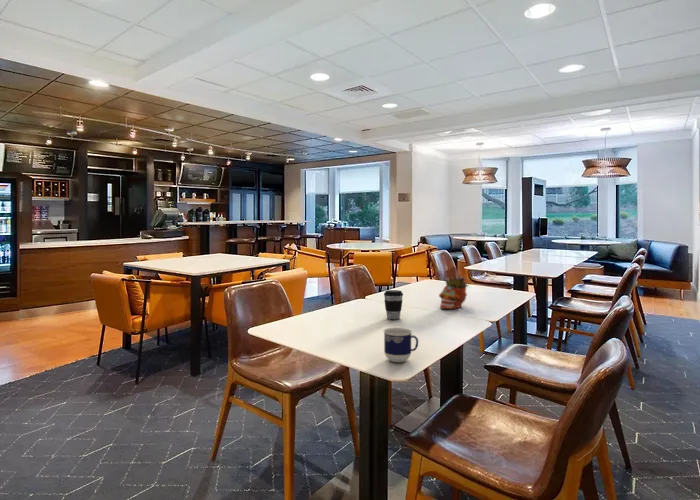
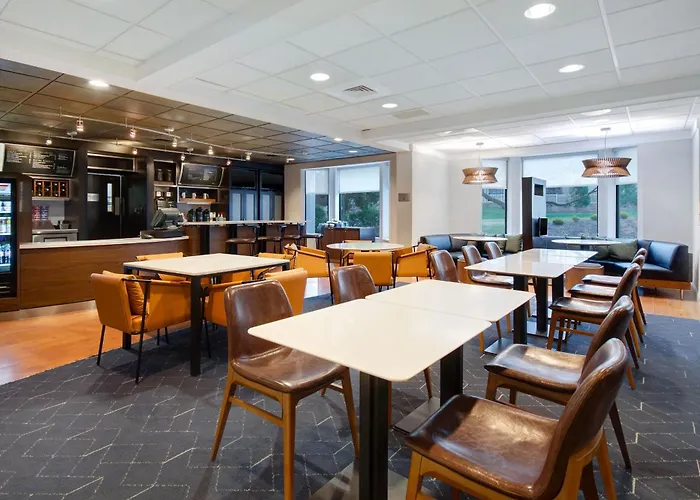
- coffee cup [383,289,404,320]
- succulent planter [438,273,470,310]
- cup [383,327,419,363]
